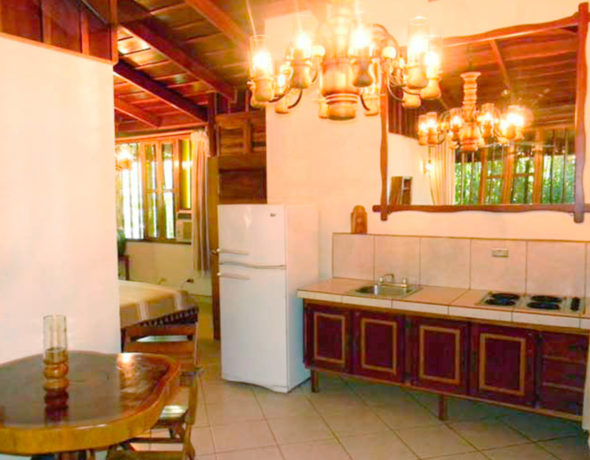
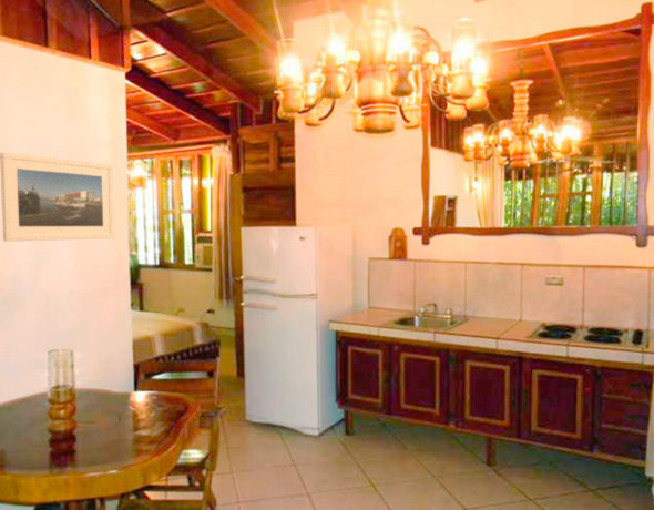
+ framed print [0,152,115,243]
